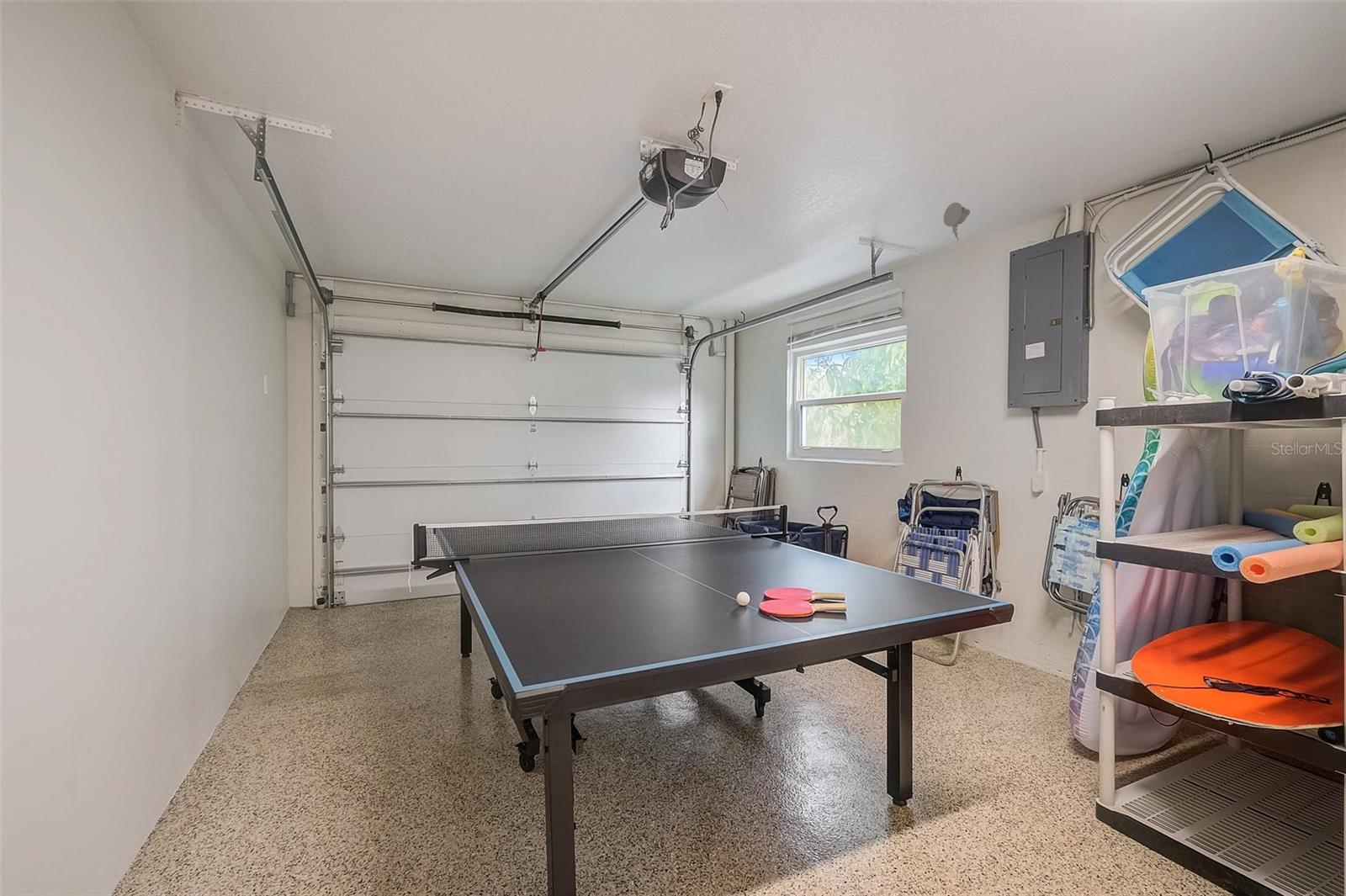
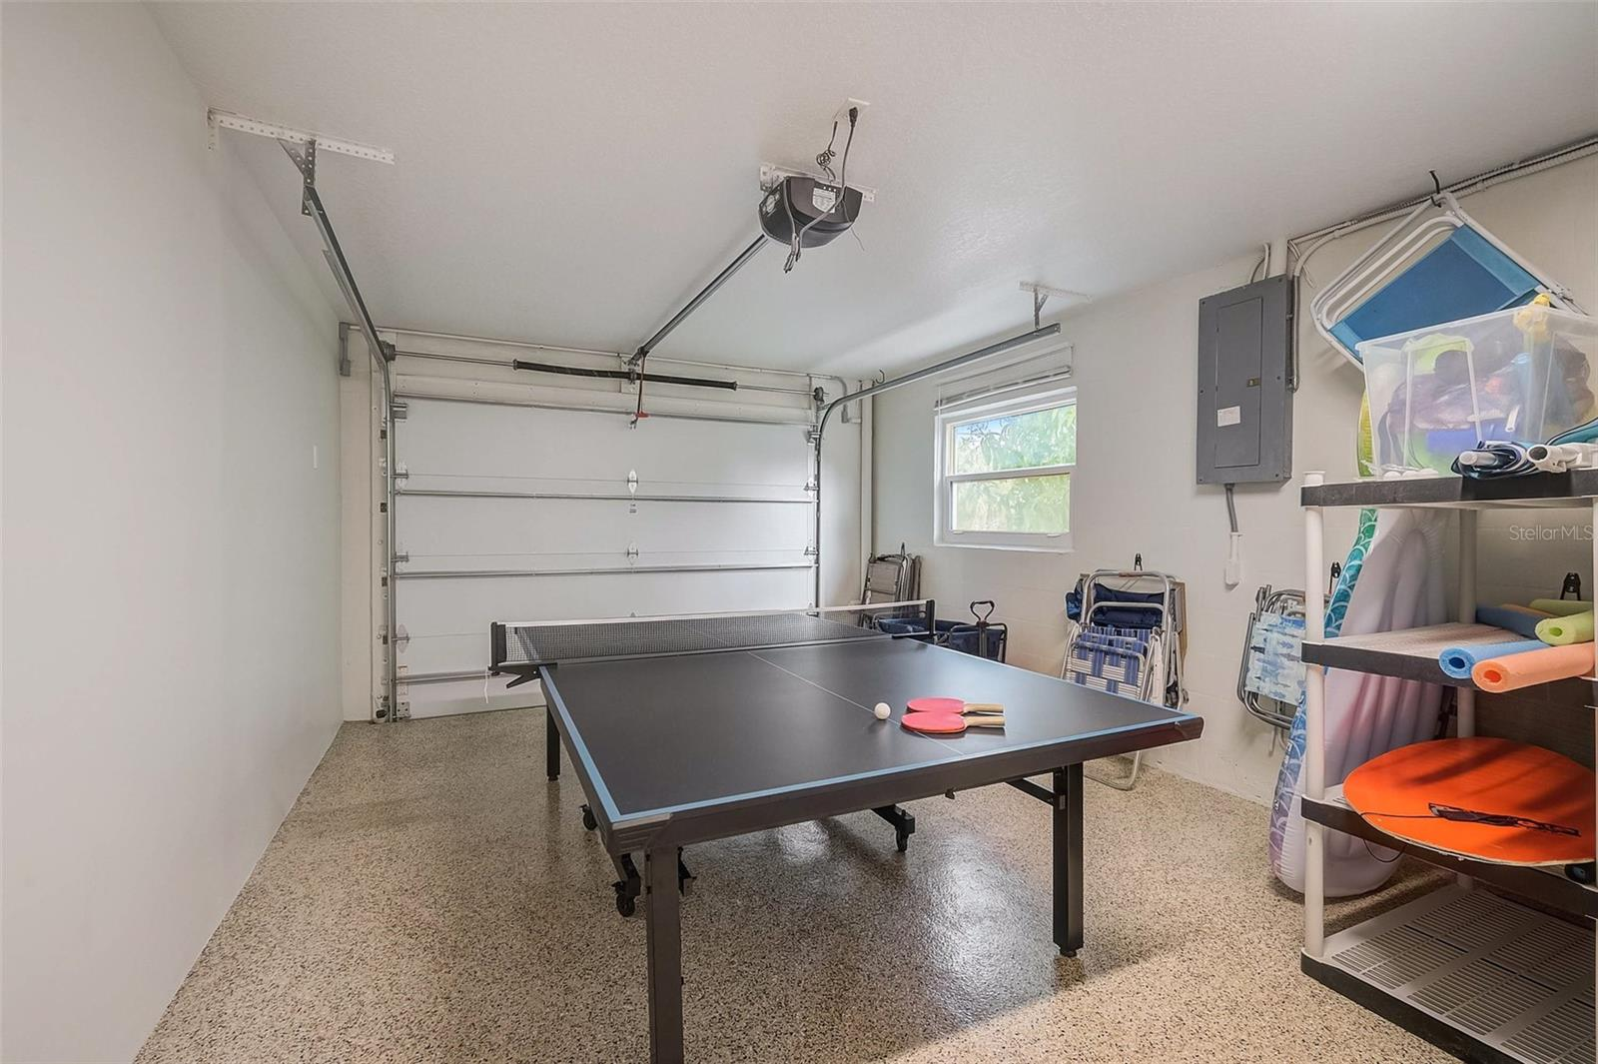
- ceiling light [943,202,971,241]
